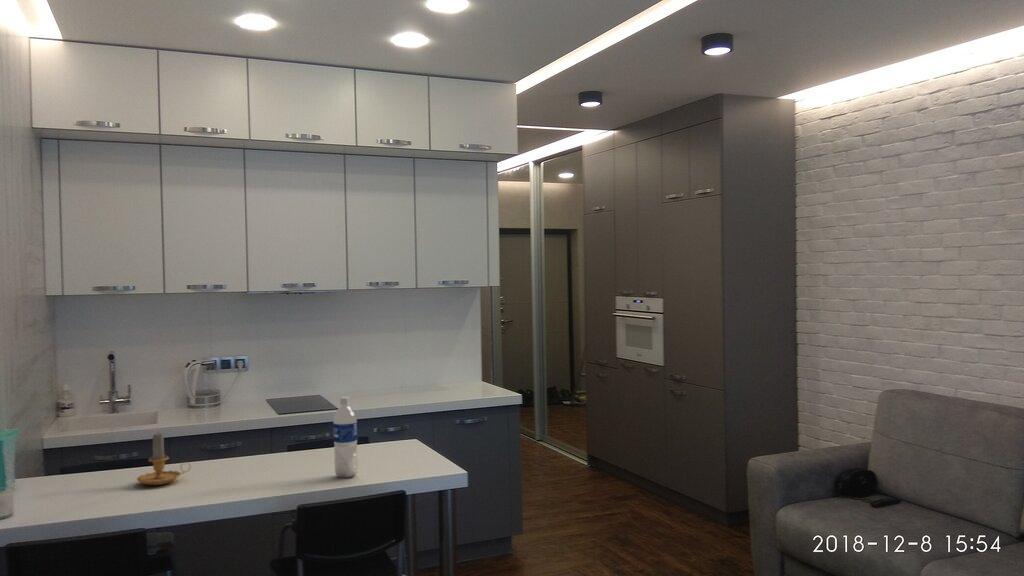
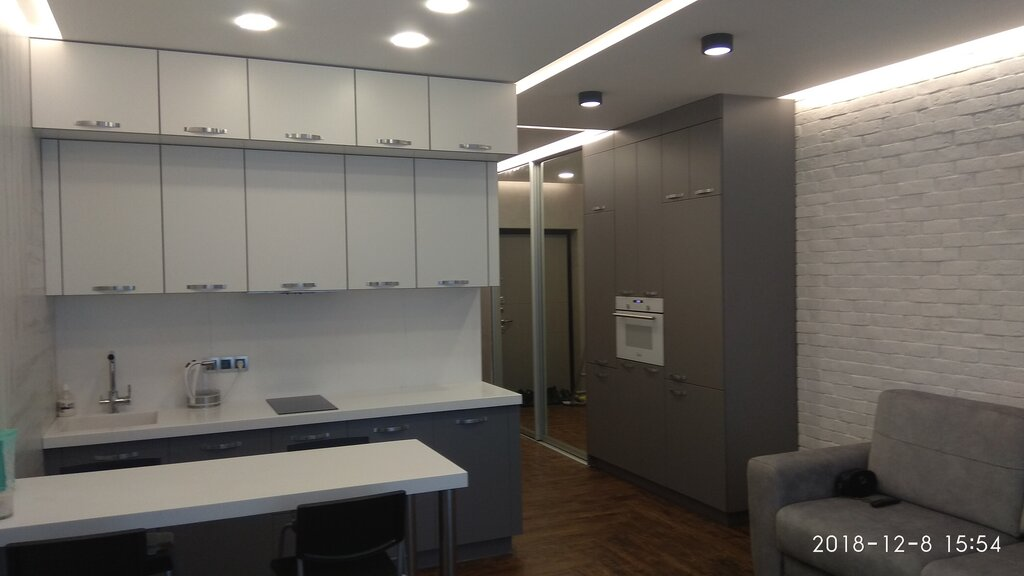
- water bottle [332,396,359,479]
- candle [136,432,192,486]
